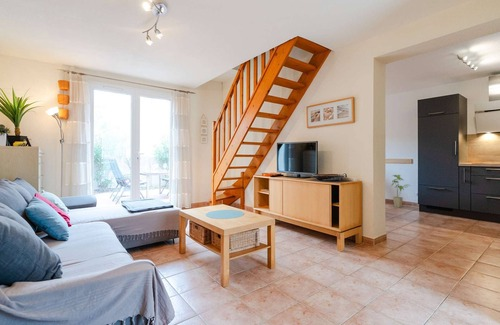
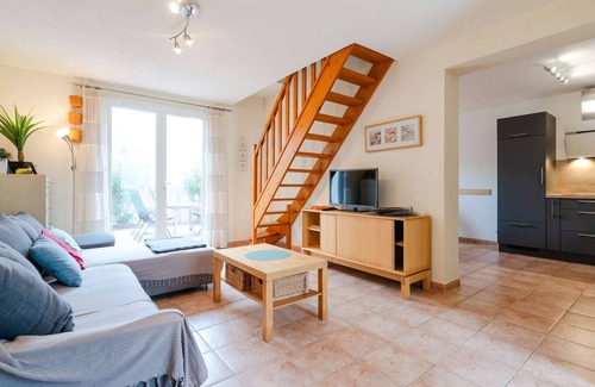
- house plant [390,174,410,208]
